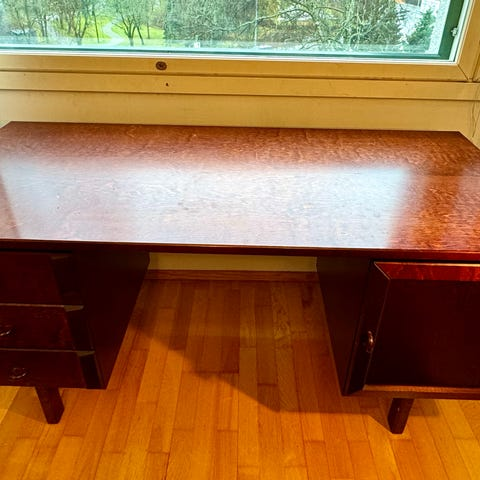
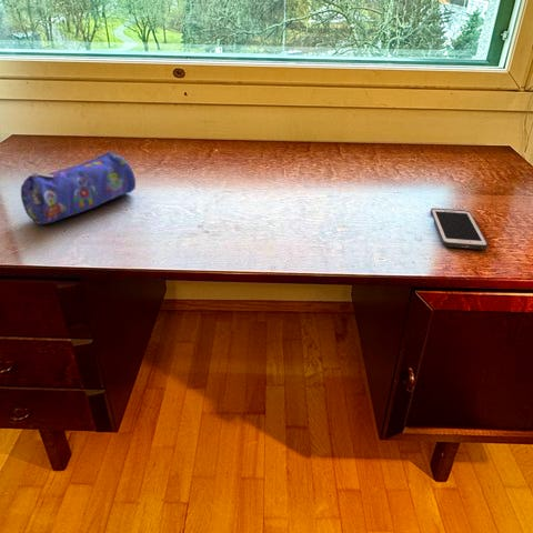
+ pencil case [20,151,137,225]
+ cell phone [430,208,489,251]
